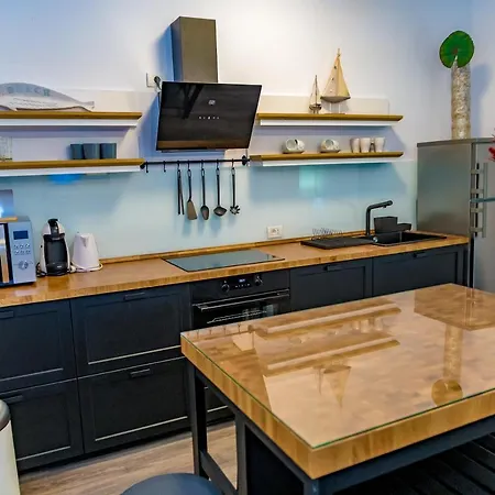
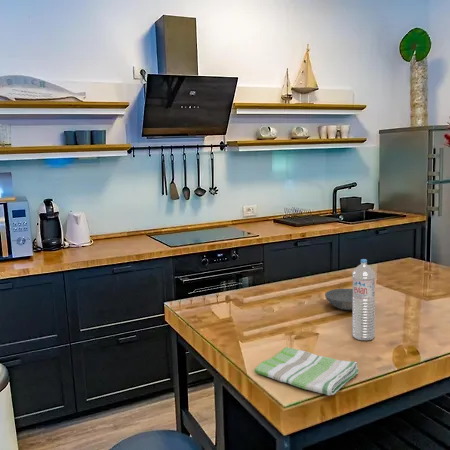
+ water bottle [351,258,376,341]
+ dish towel [254,346,359,396]
+ bowl [324,288,353,311]
